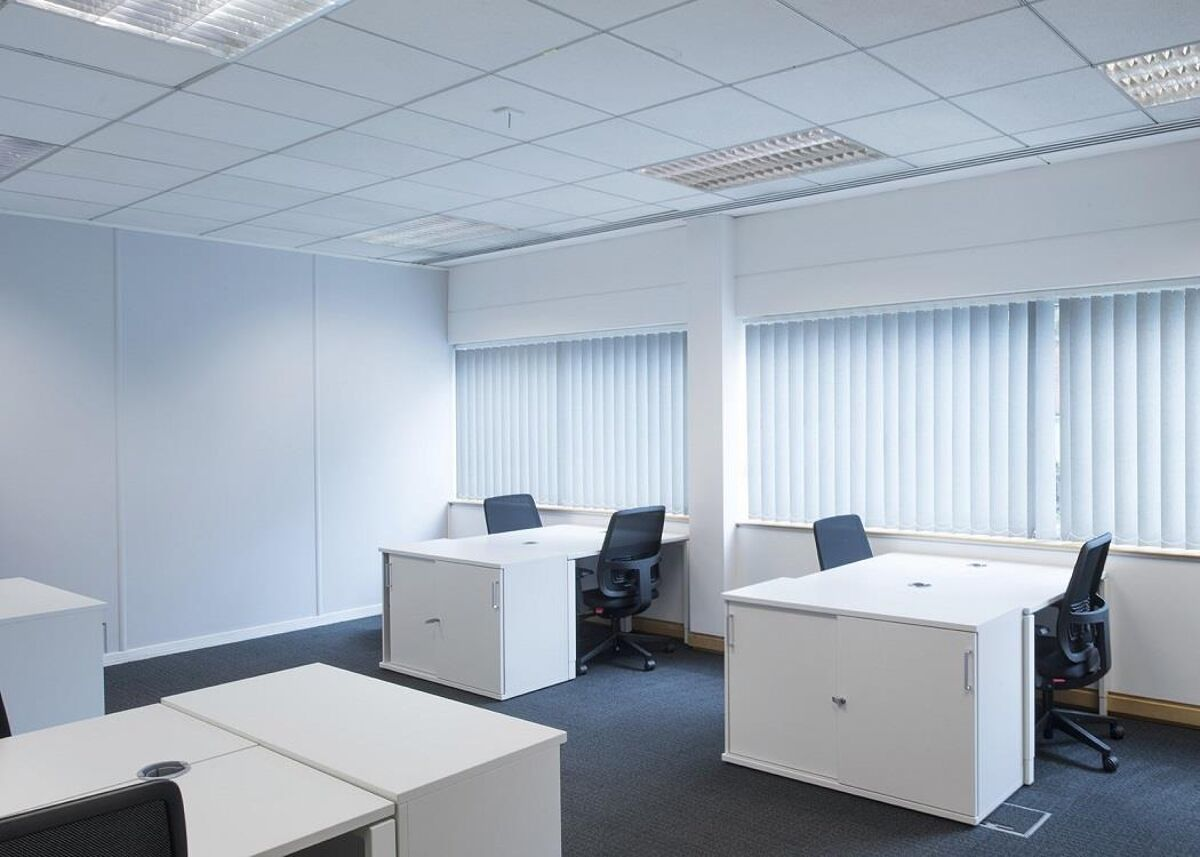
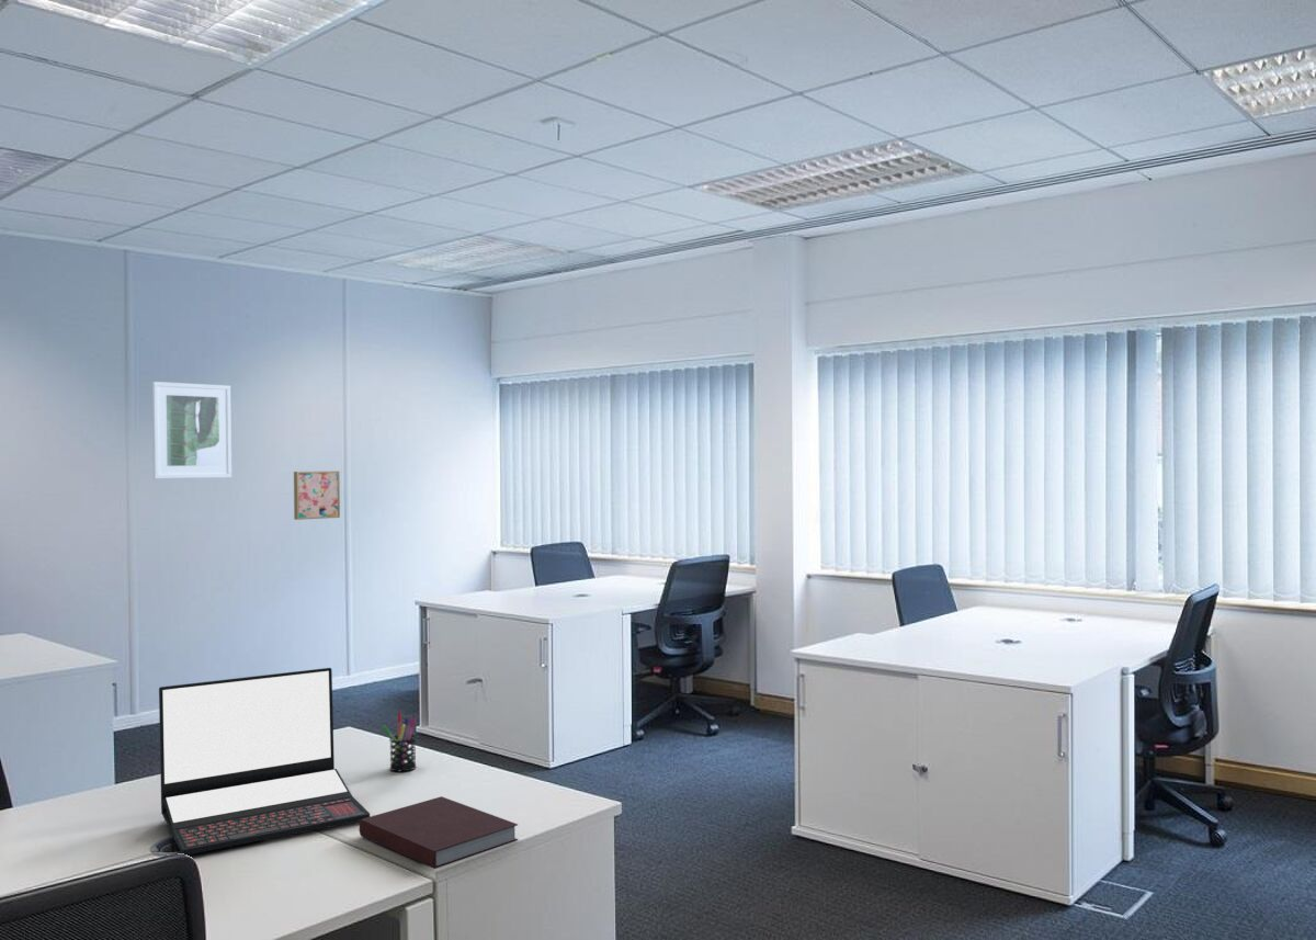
+ pen holder [382,712,417,772]
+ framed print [151,381,232,480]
+ laptop [158,667,371,856]
+ wall art [293,471,341,521]
+ notebook [359,795,519,870]
